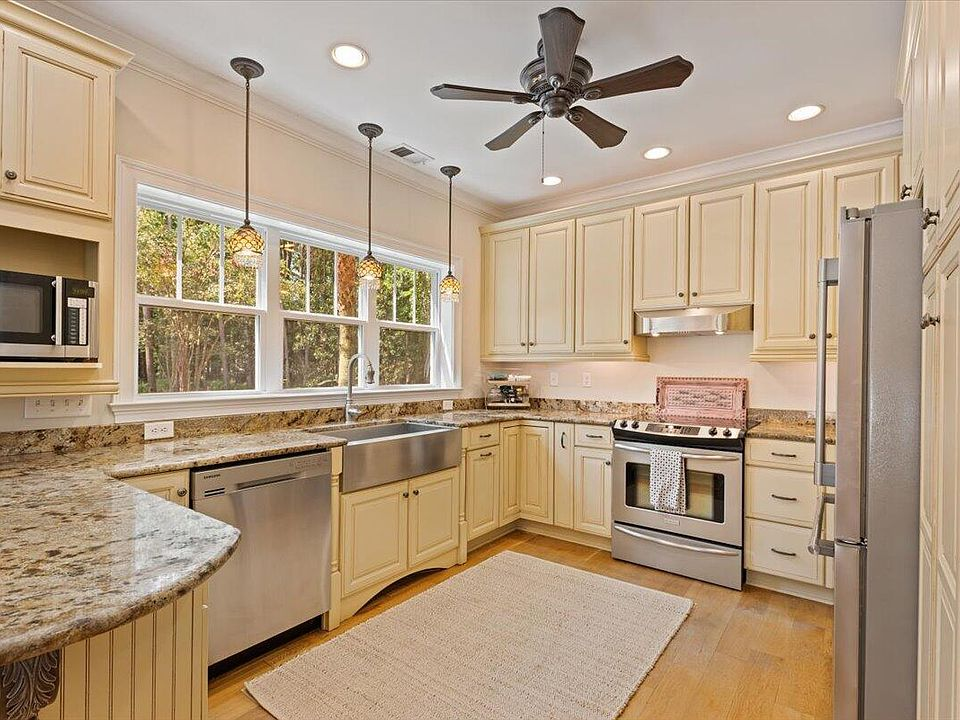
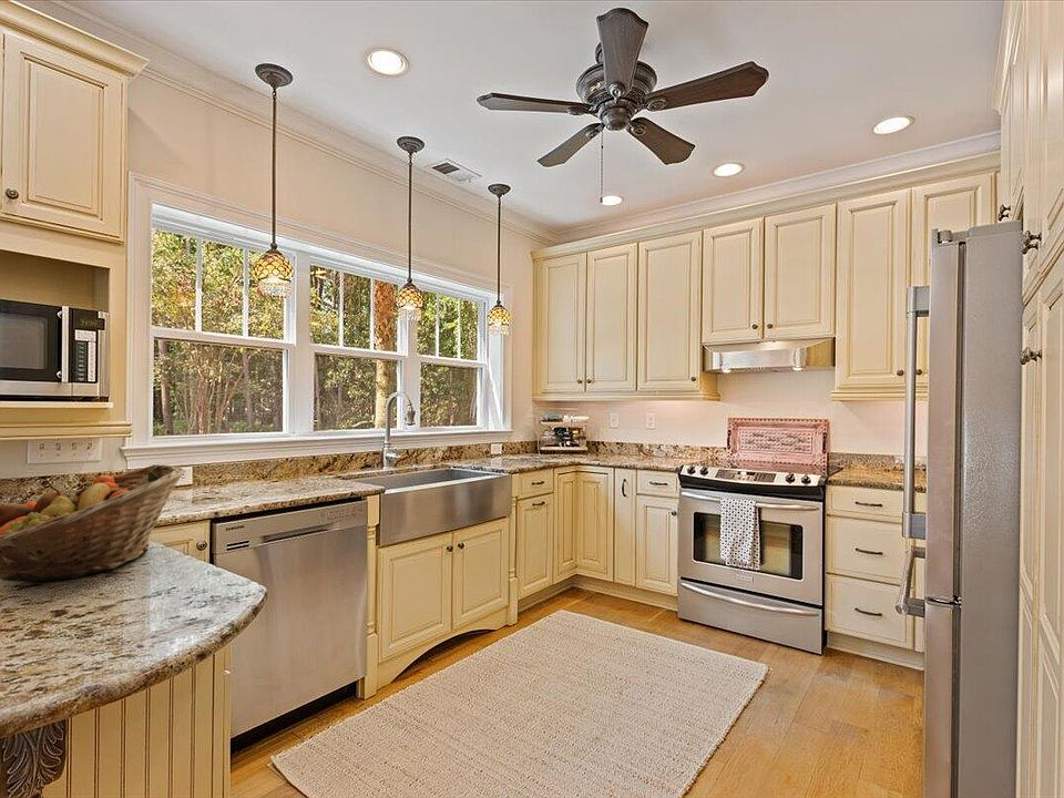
+ fruit basket [0,463,186,582]
